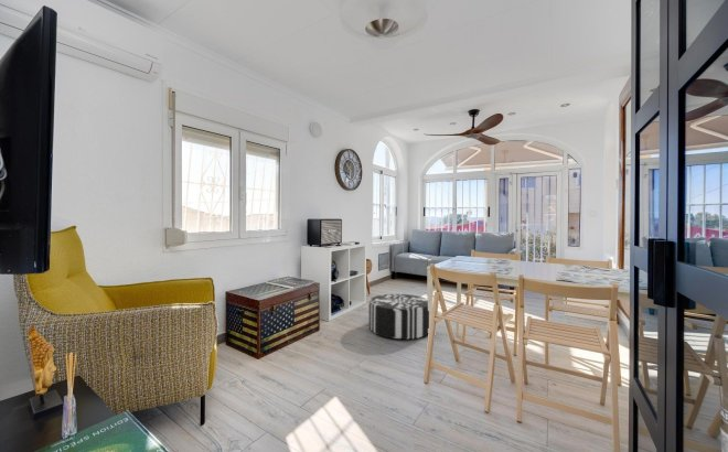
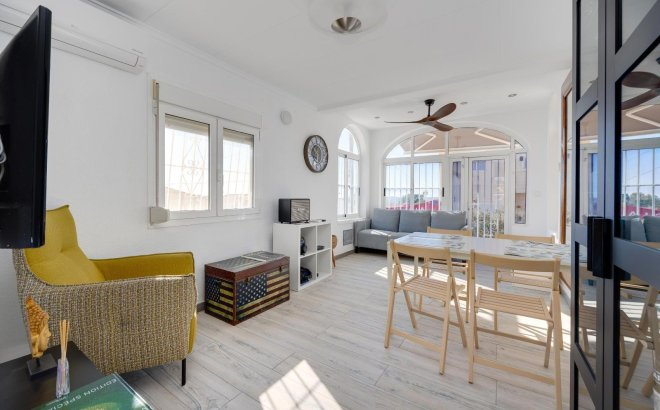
- pouf [367,293,430,341]
